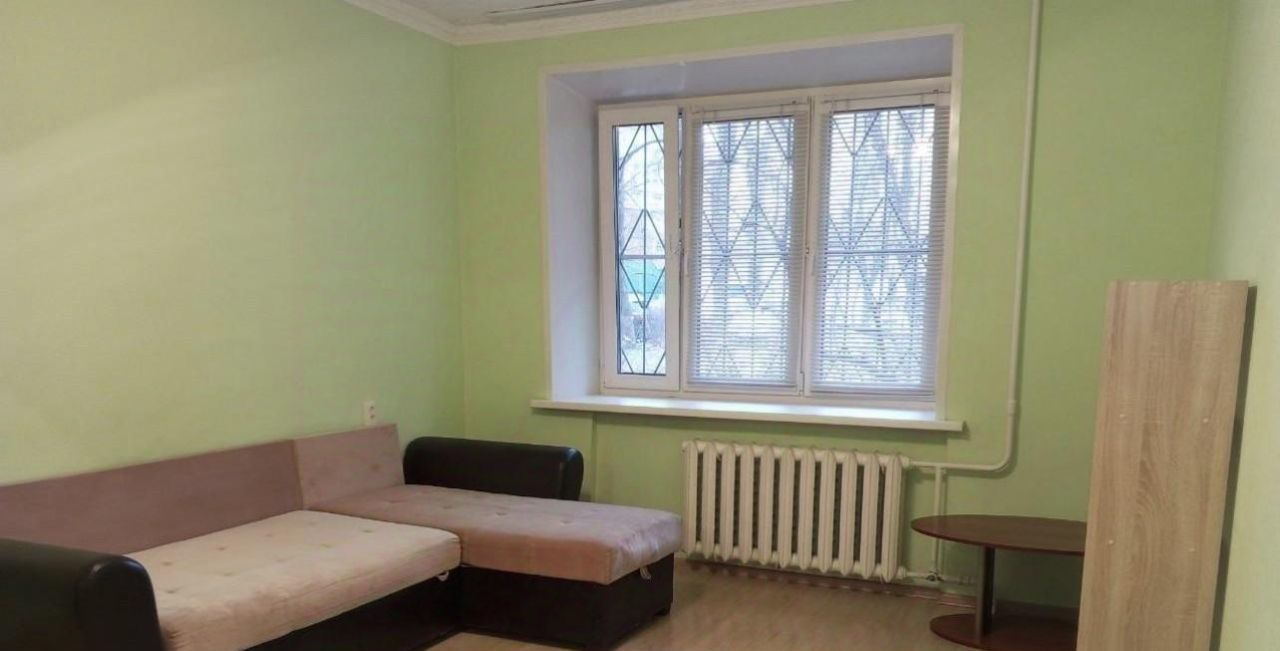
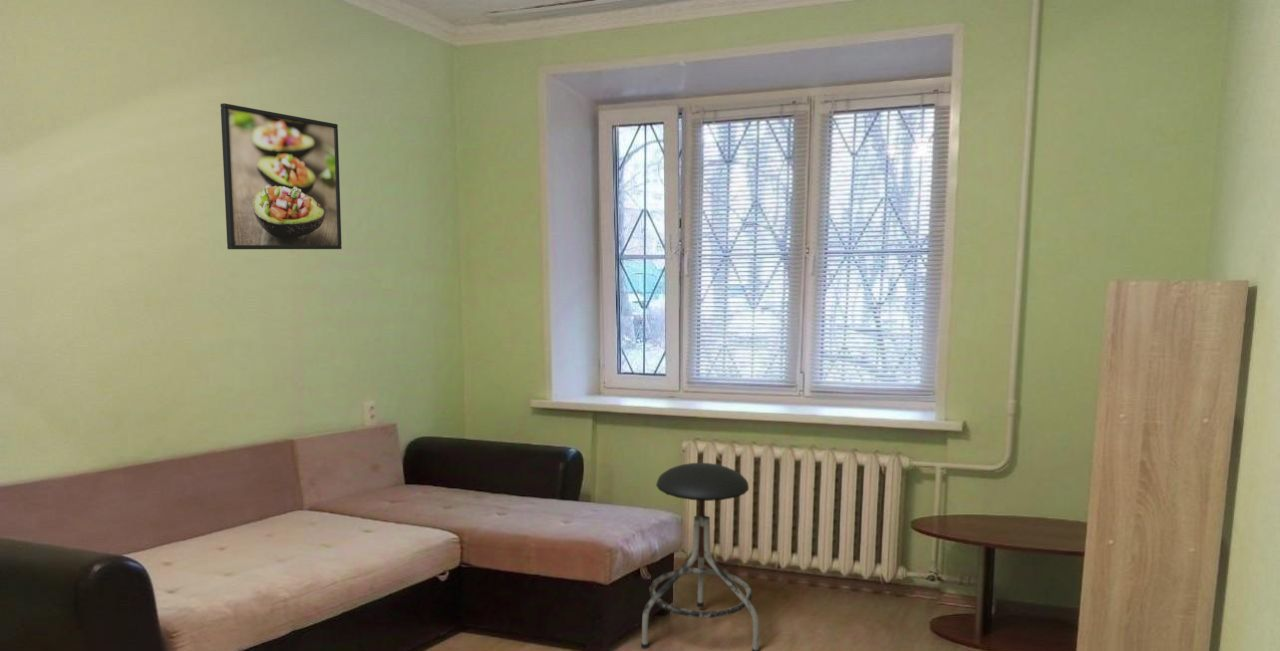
+ stool [640,462,760,651]
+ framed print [220,102,343,250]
